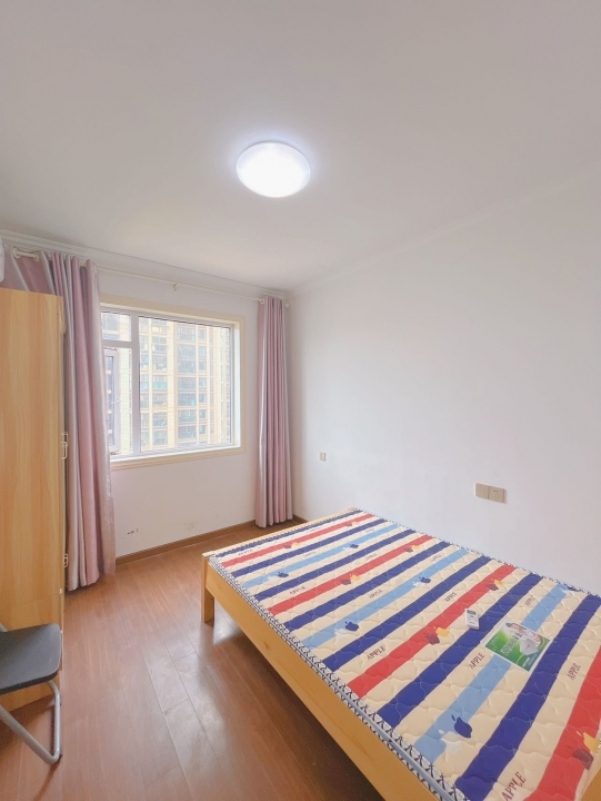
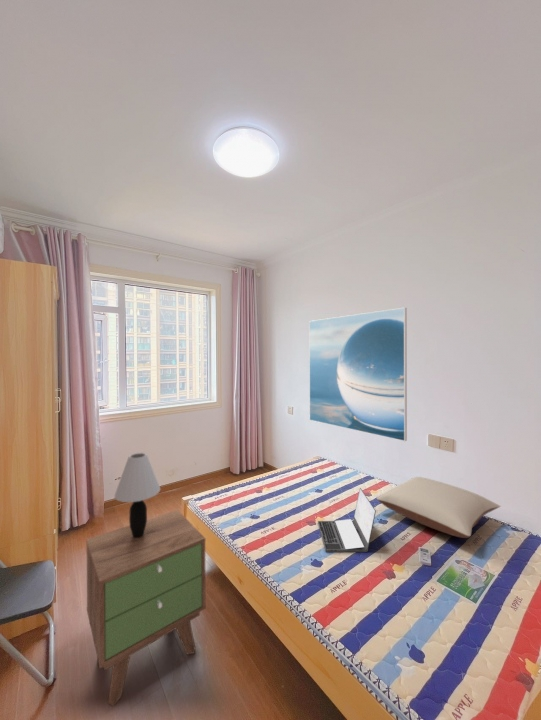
+ table lamp [114,452,162,538]
+ laptop [317,487,377,553]
+ pillow [375,476,502,539]
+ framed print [308,307,408,442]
+ nightstand [85,509,207,708]
